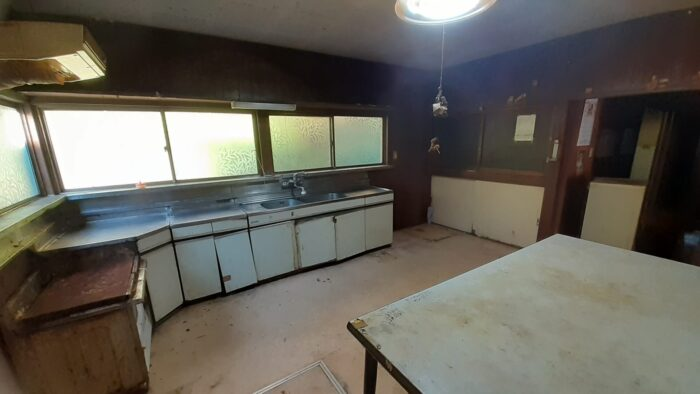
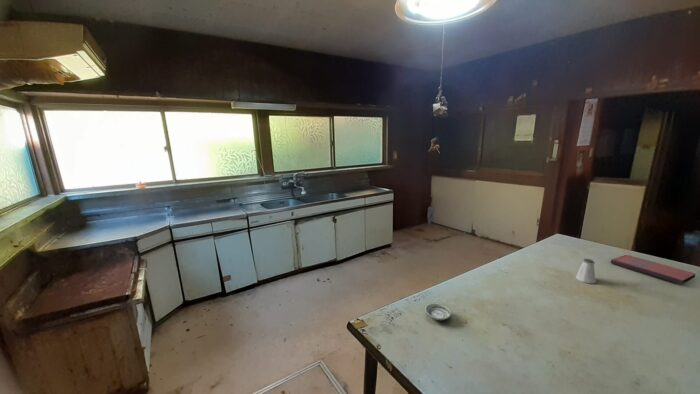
+ saucer [424,302,452,321]
+ saltshaker [575,258,597,285]
+ paperback book [610,254,696,286]
